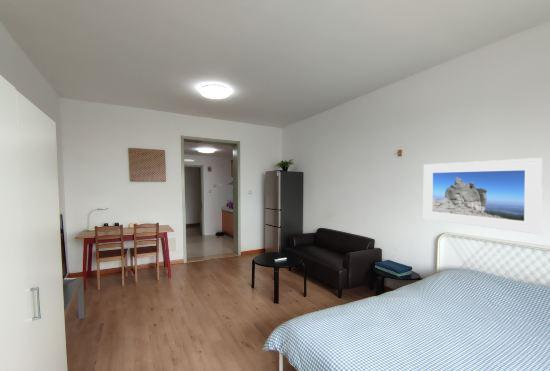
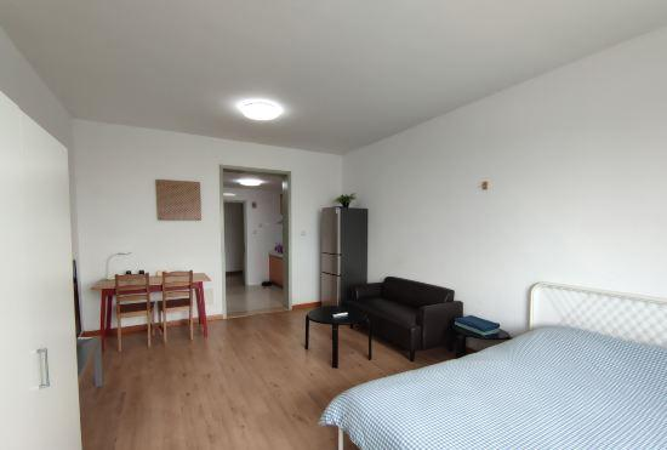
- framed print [423,157,543,235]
